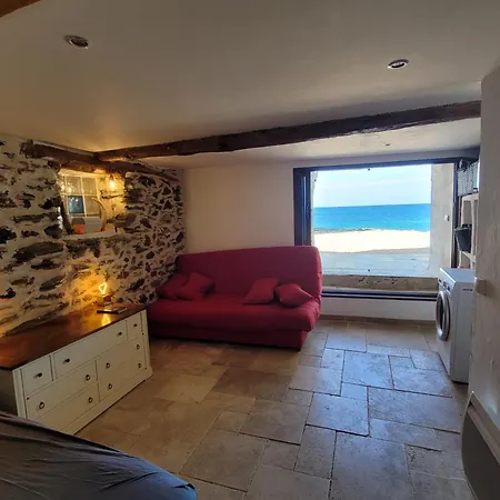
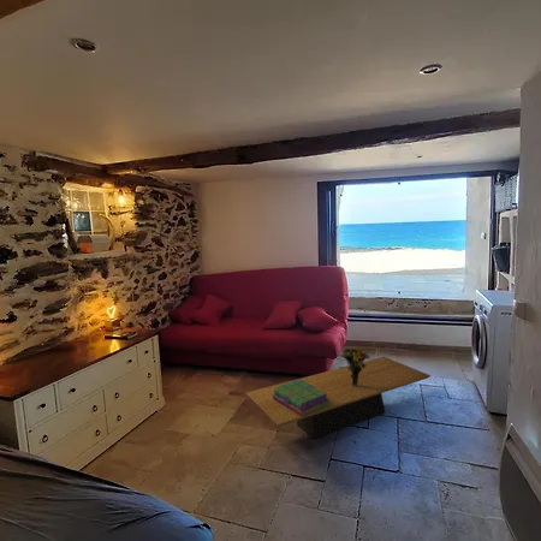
+ bouquet [338,346,371,387]
+ stack of books [273,377,329,417]
+ coffee table [245,356,432,440]
